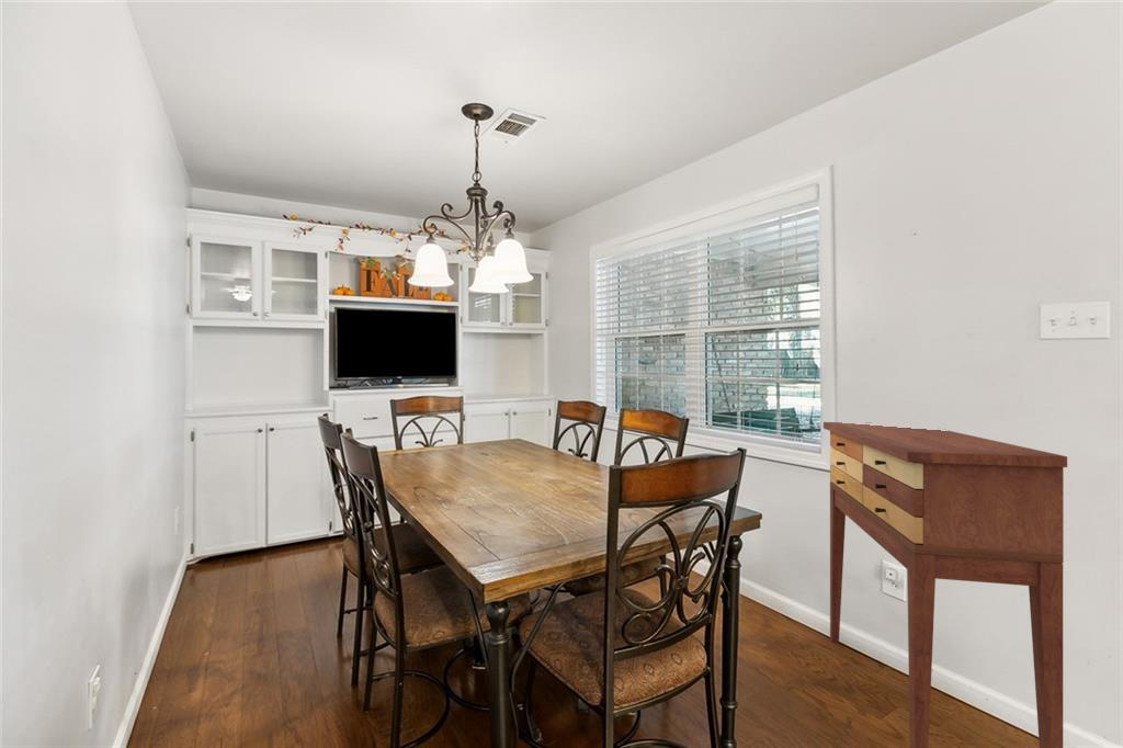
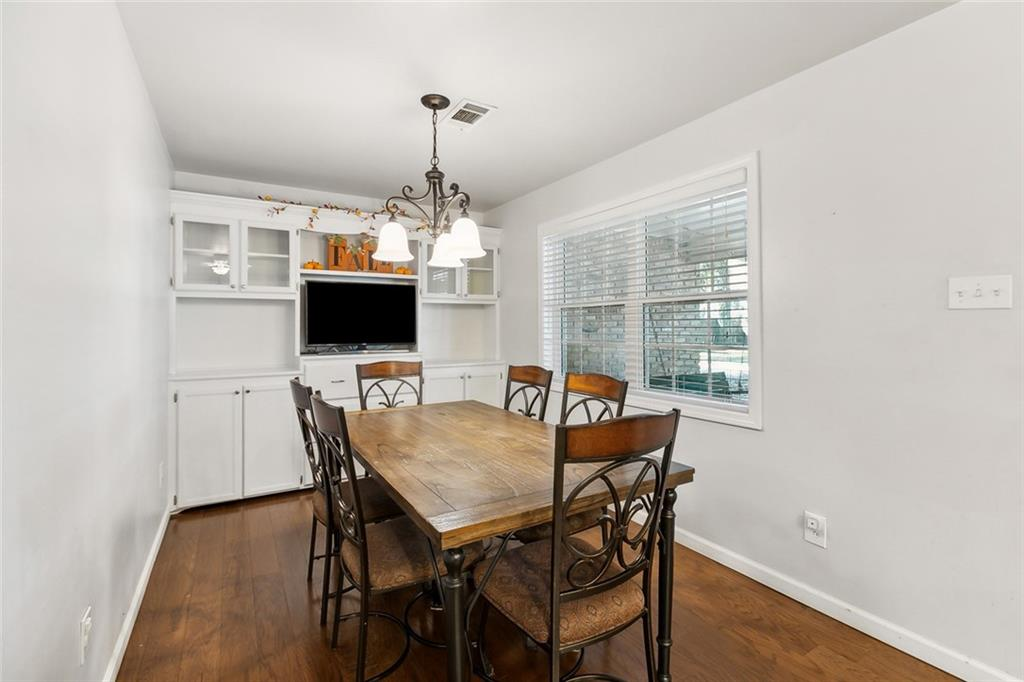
- console table [823,421,1068,748]
